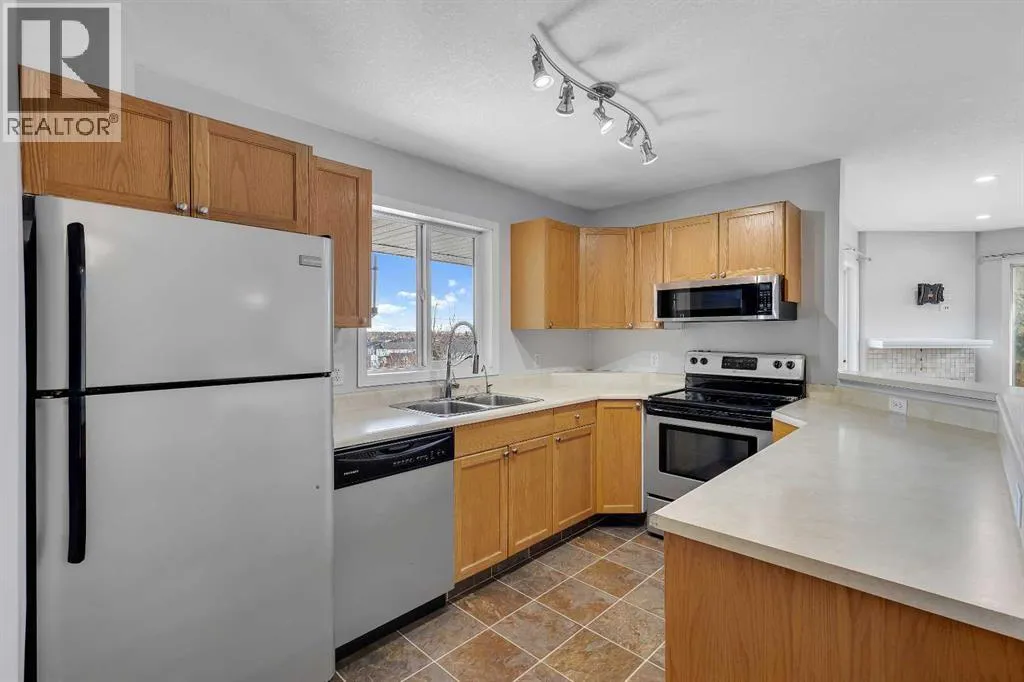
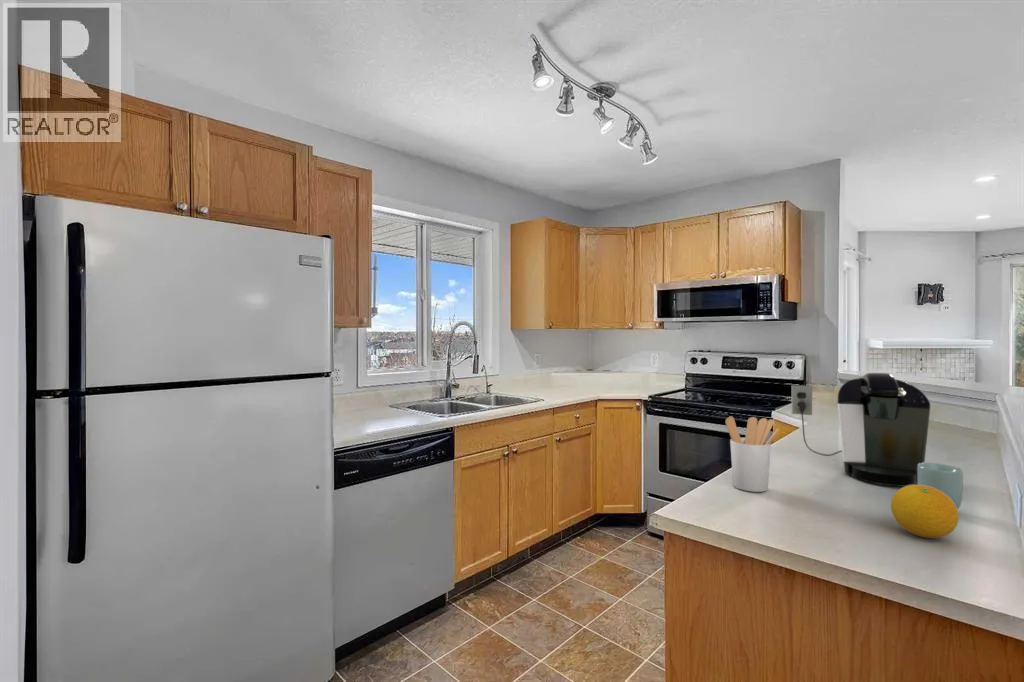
+ cup [917,462,964,511]
+ fruit [890,484,960,539]
+ utensil holder [725,415,780,493]
+ coffee maker [791,372,931,487]
